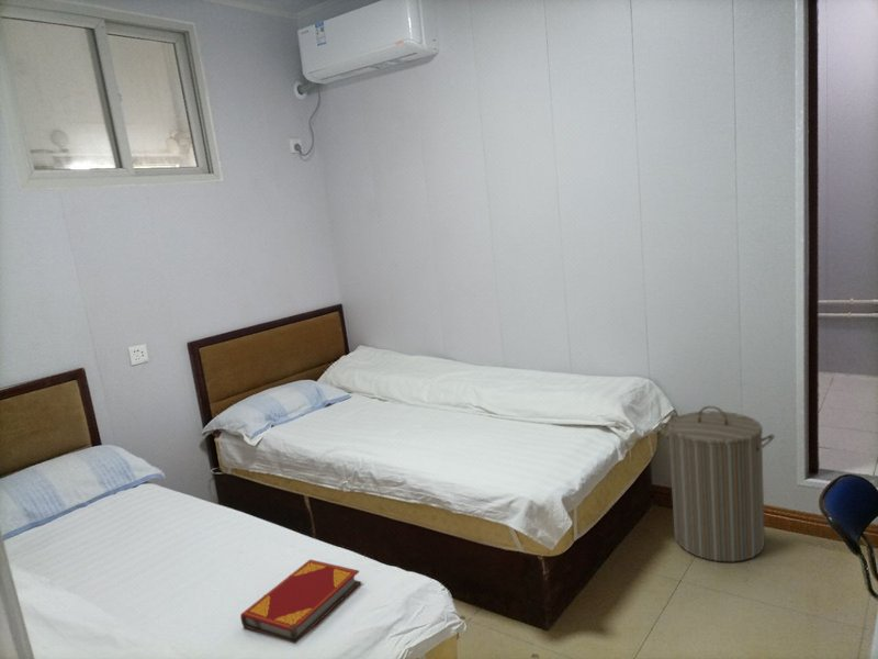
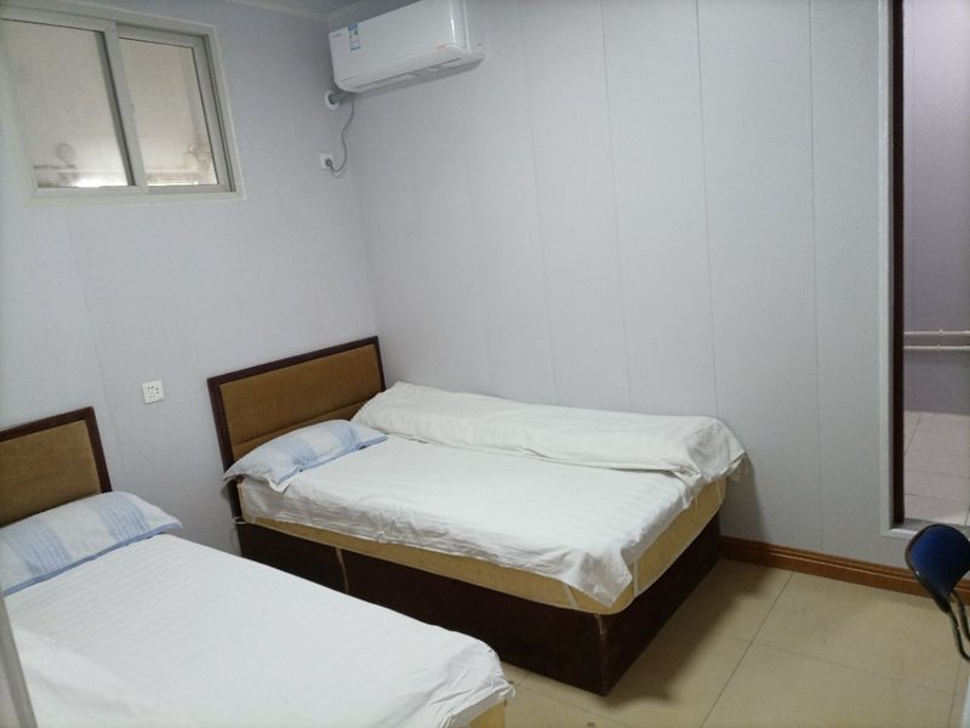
- hardback book [239,558,362,645]
- laundry hamper [658,405,776,563]
